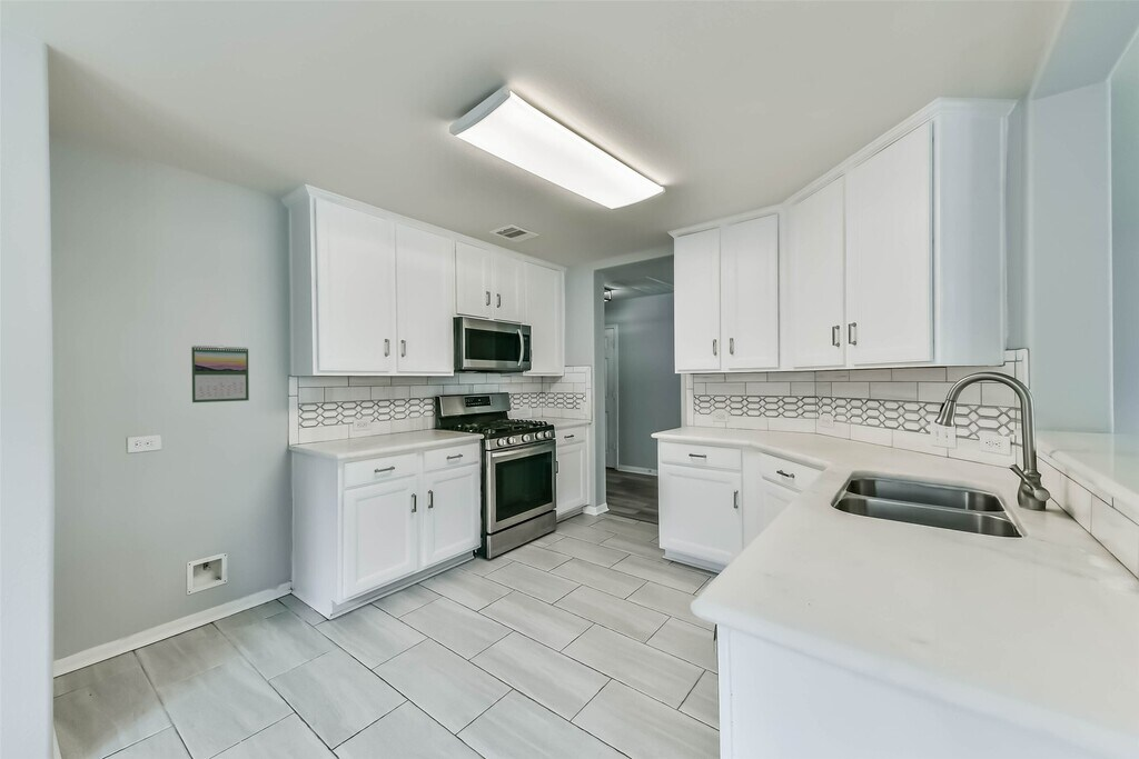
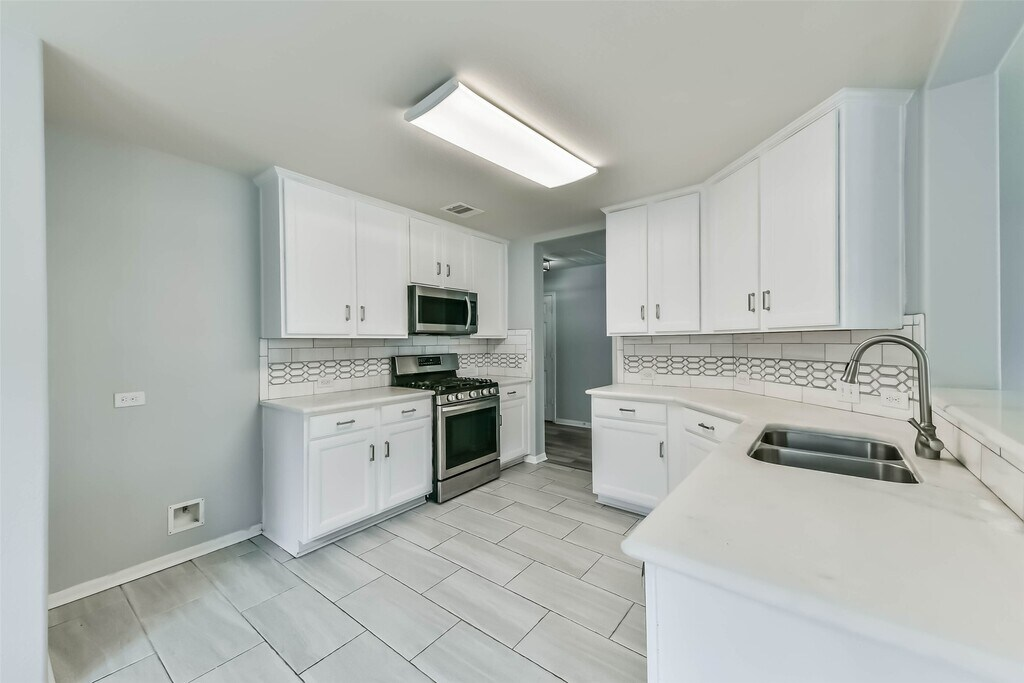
- calendar [190,344,250,403]
